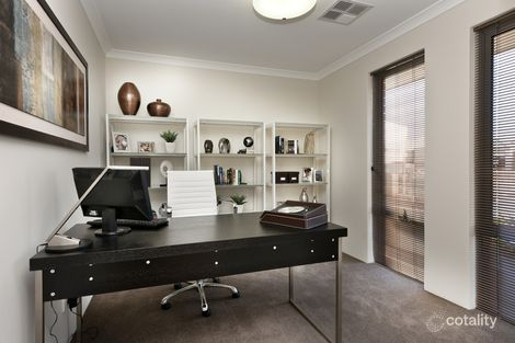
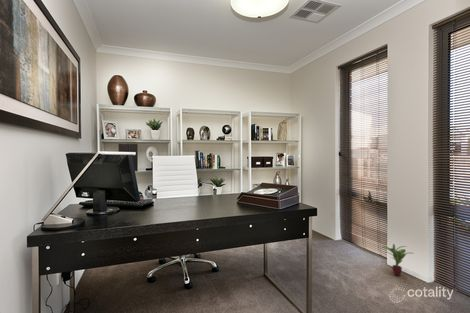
+ potted plant [382,243,415,277]
